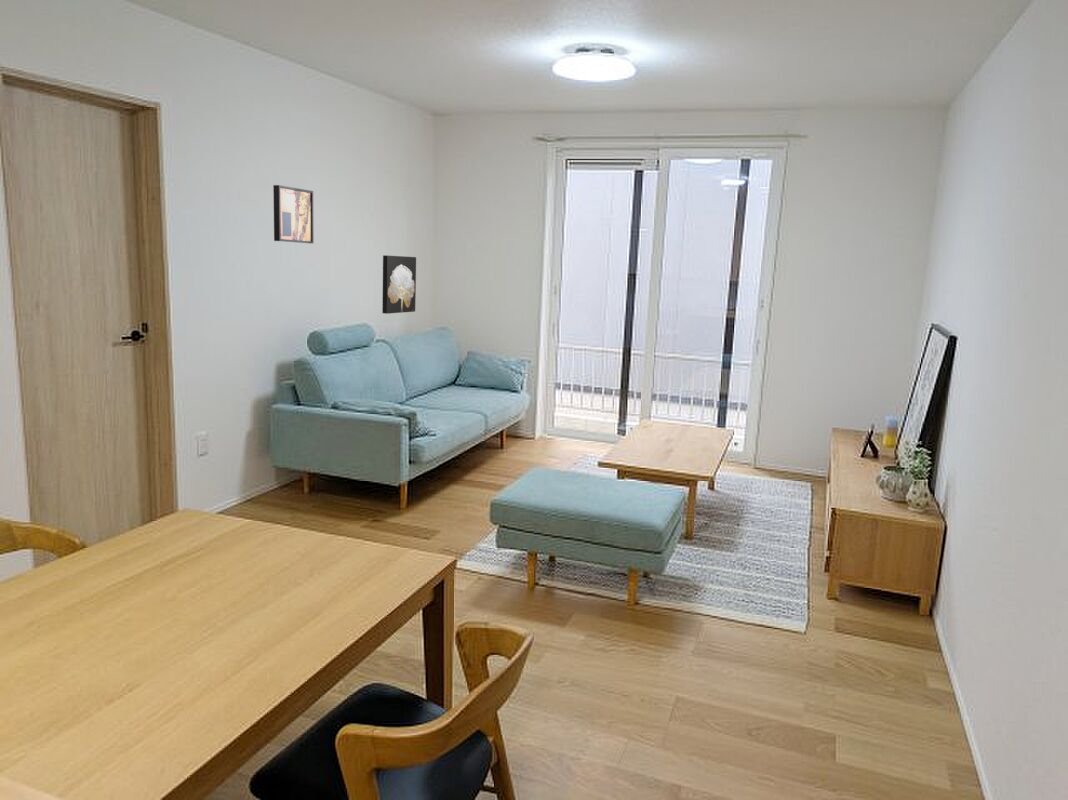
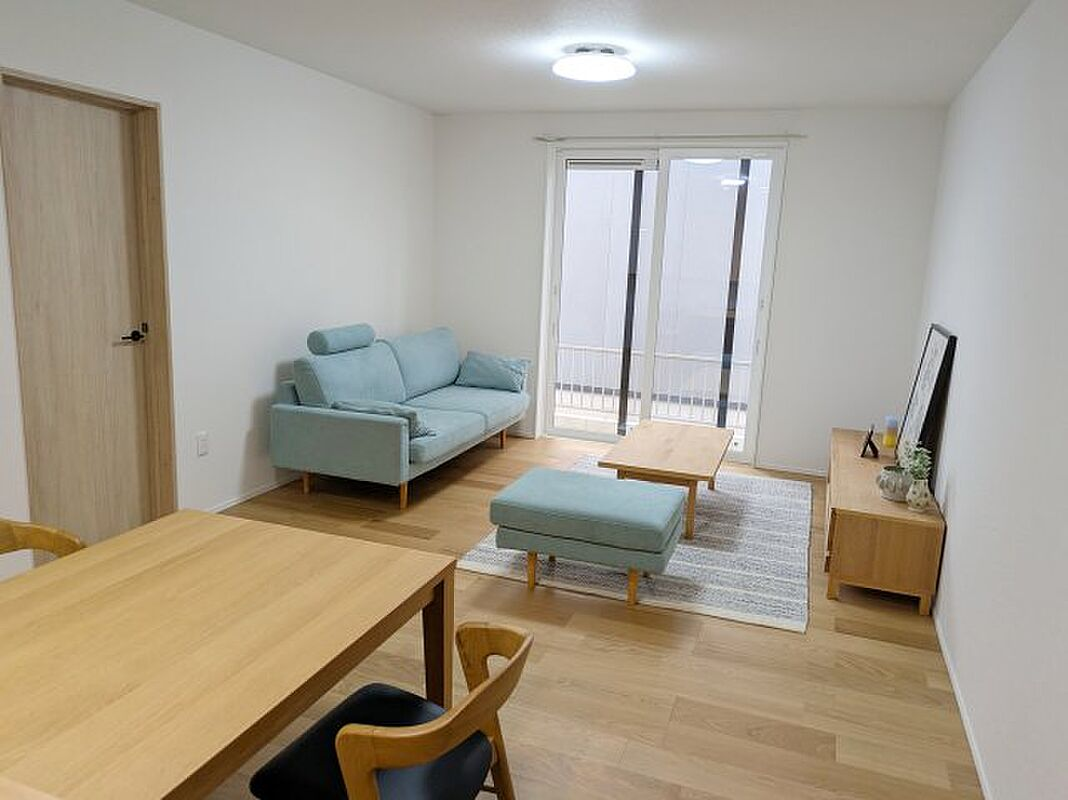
- wall art [272,184,314,244]
- wall art [381,254,417,315]
